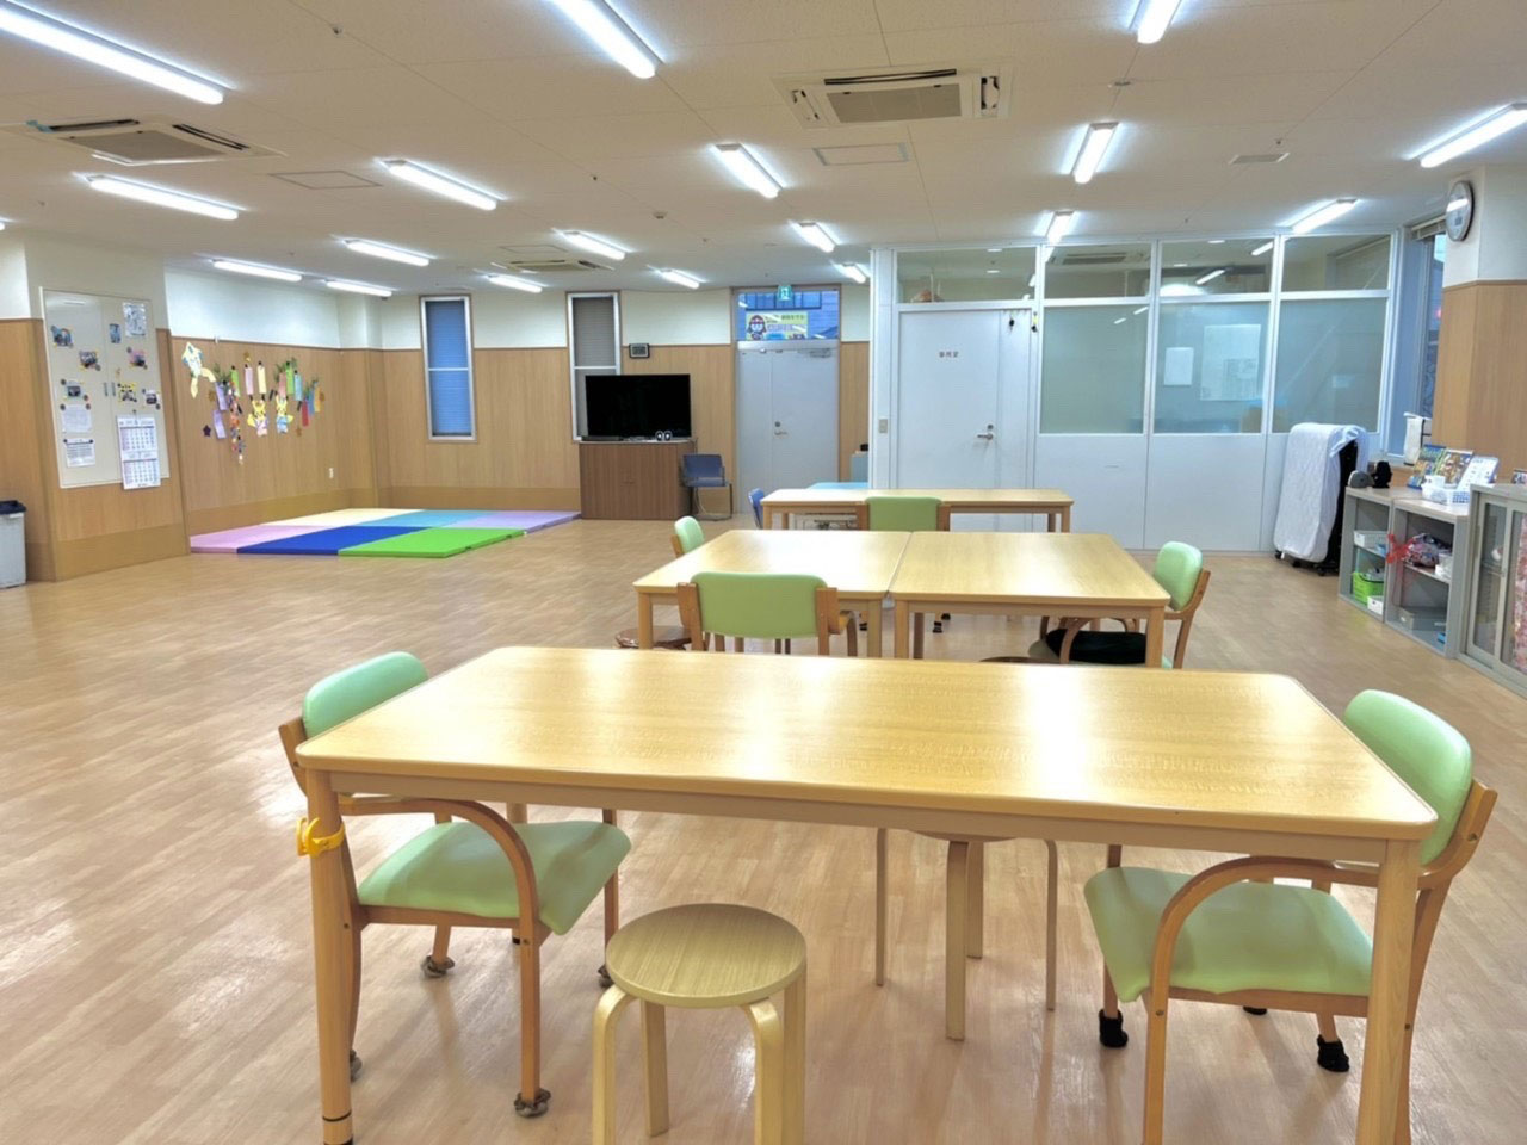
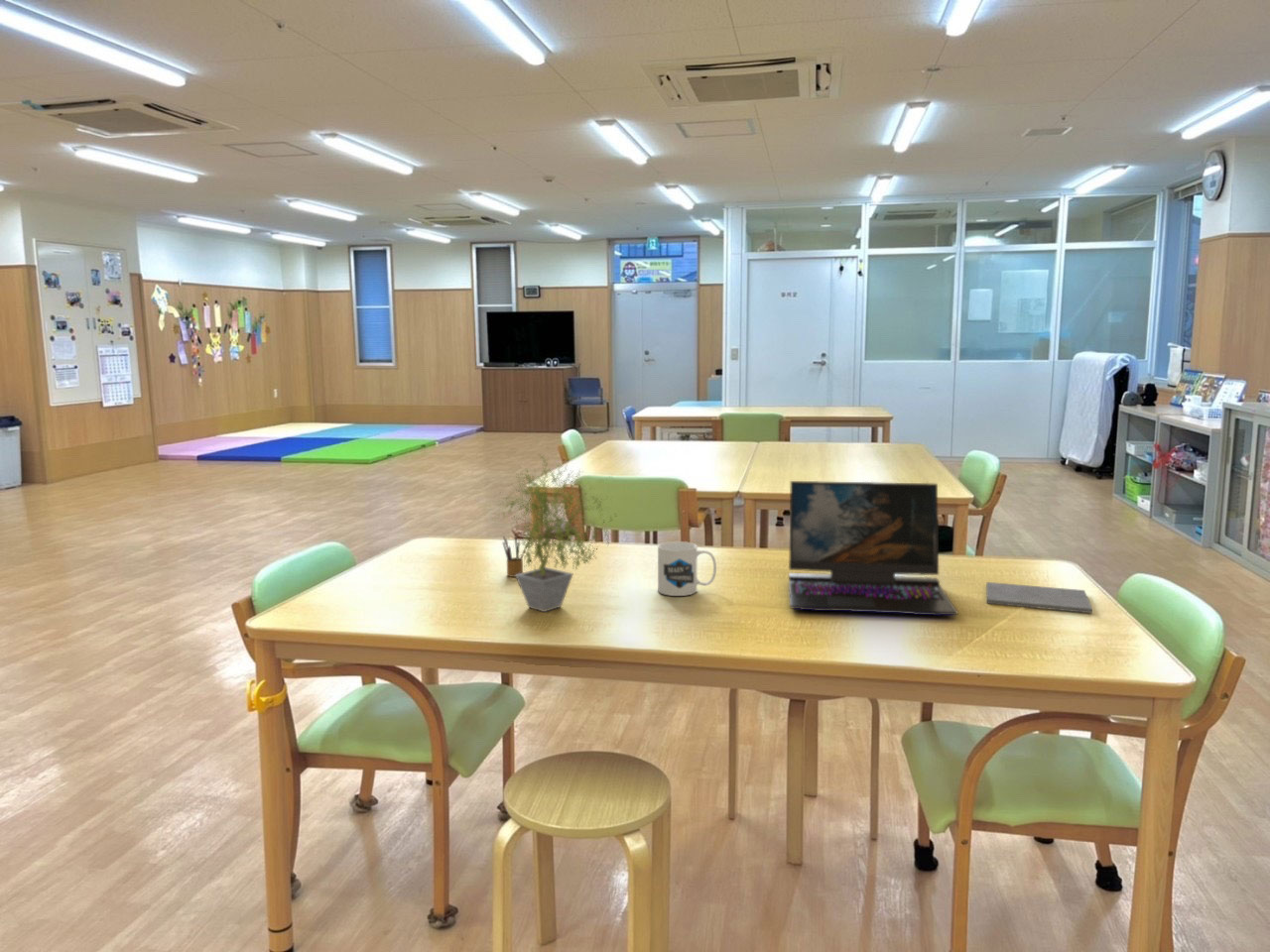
+ mug [657,540,717,597]
+ potted plant [483,453,619,613]
+ notepad [985,581,1093,614]
+ pencil box [501,533,530,578]
+ laptop [788,480,959,617]
